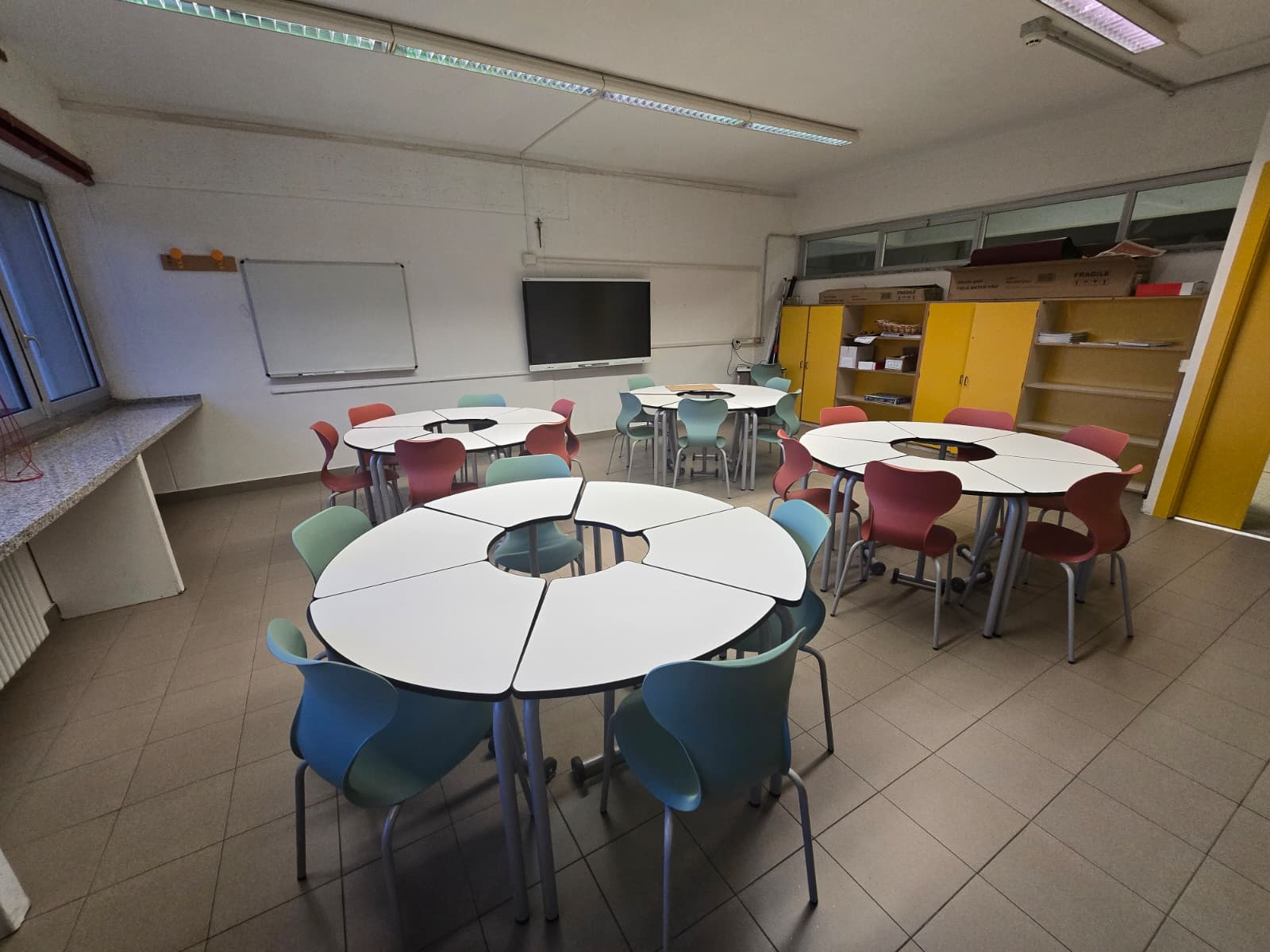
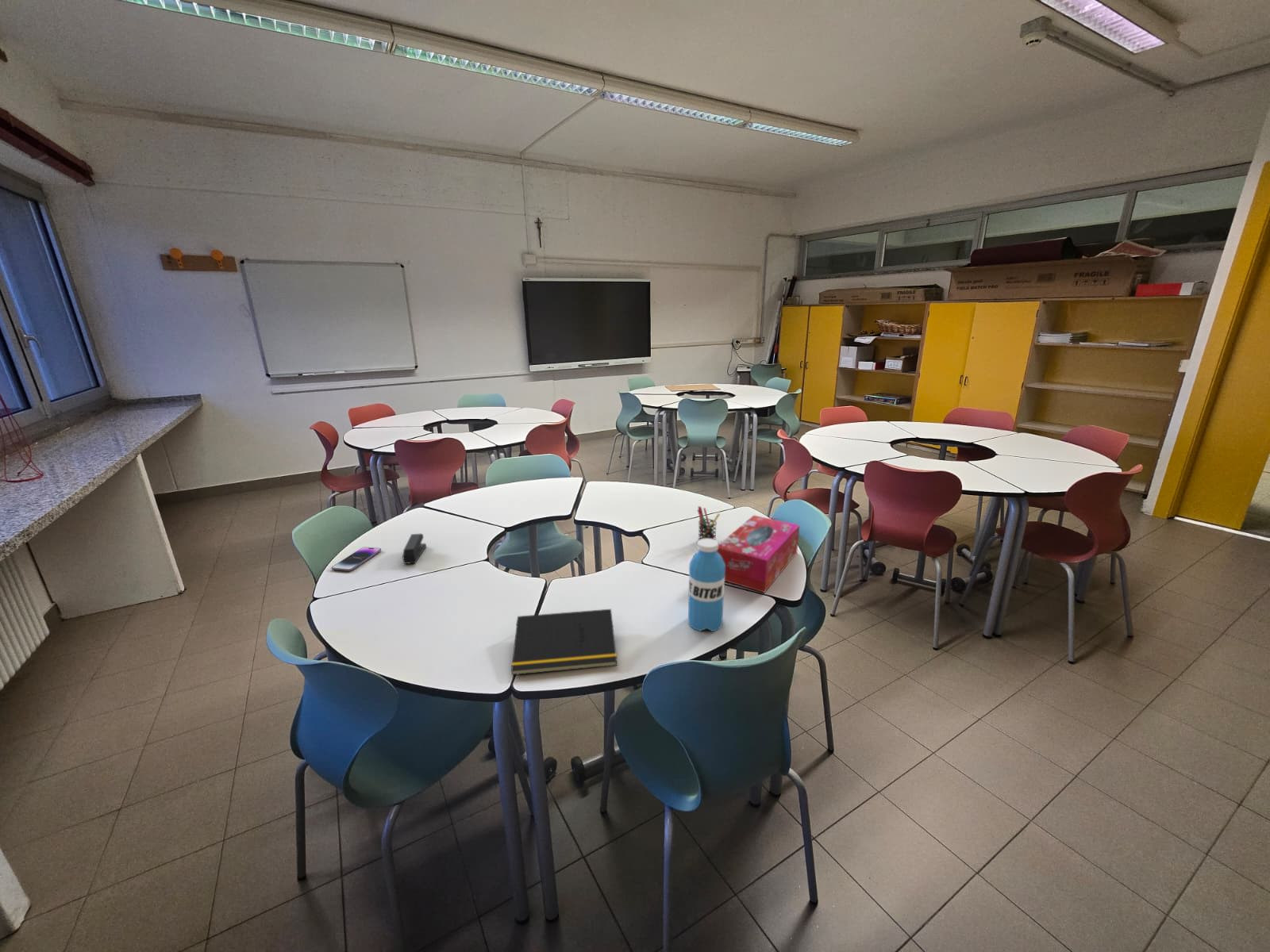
+ pen holder [697,505,721,540]
+ smartphone [331,546,382,572]
+ water bottle [687,539,725,632]
+ notepad [510,608,618,676]
+ stapler [402,533,427,565]
+ tissue box [717,514,800,593]
